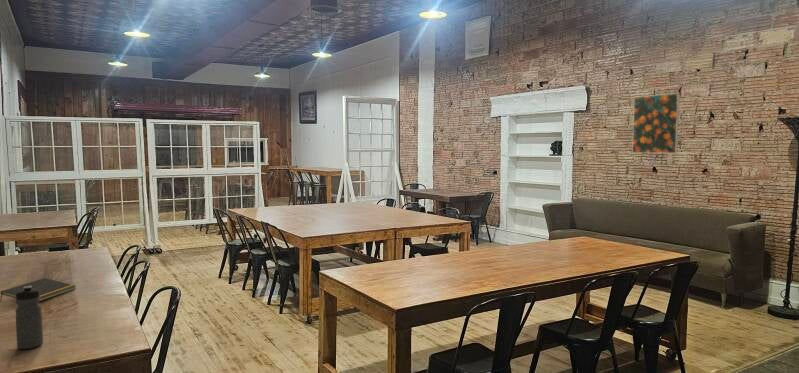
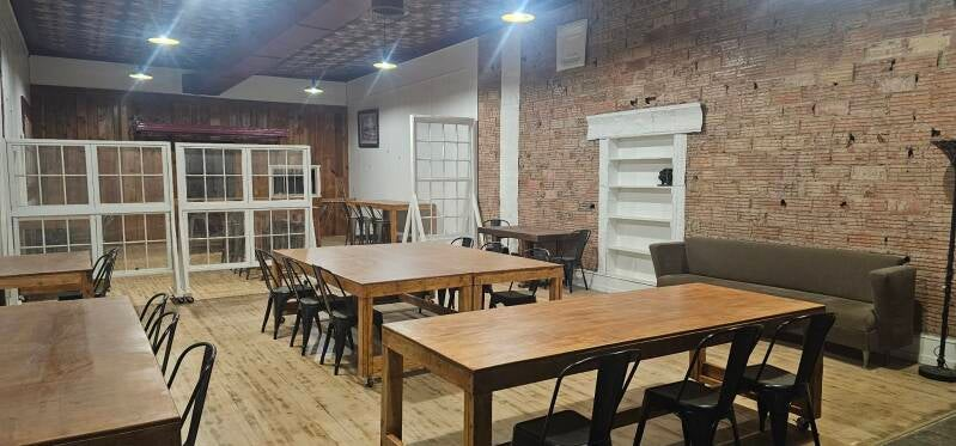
- notepad [0,277,77,303]
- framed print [631,92,680,154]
- water bottle [14,286,44,350]
